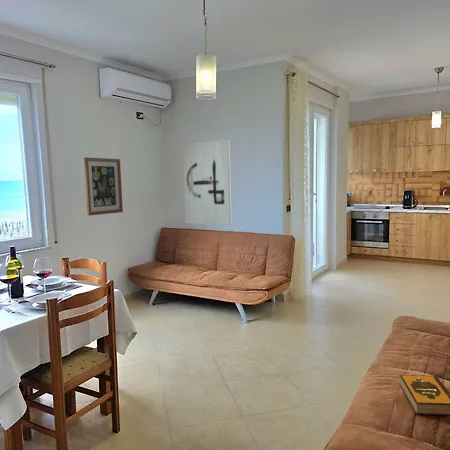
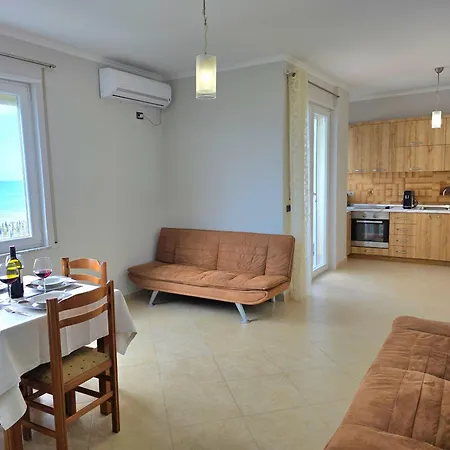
- wall art [181,139,233,226]
- hardback book [399,374,450,417]
- wall art [83,156,124,217]
